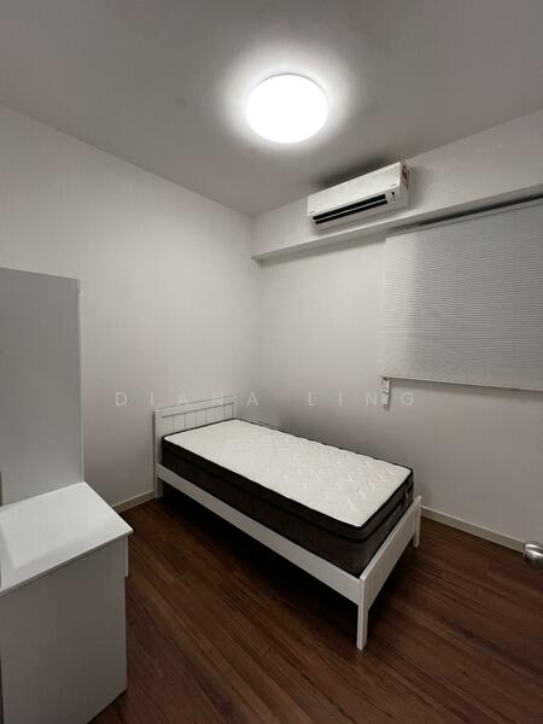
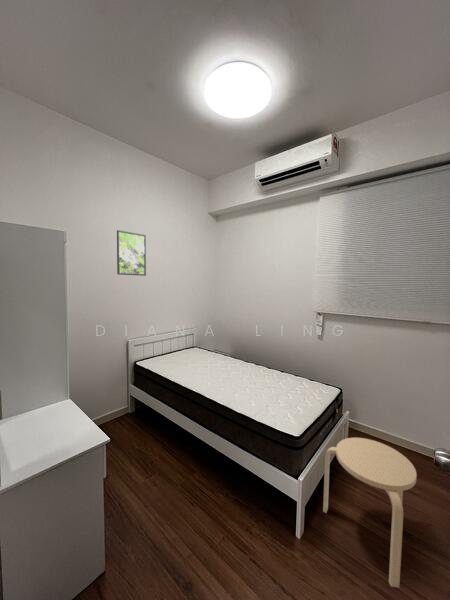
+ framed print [116,229,147,277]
+ stool [322,437,418,589]
